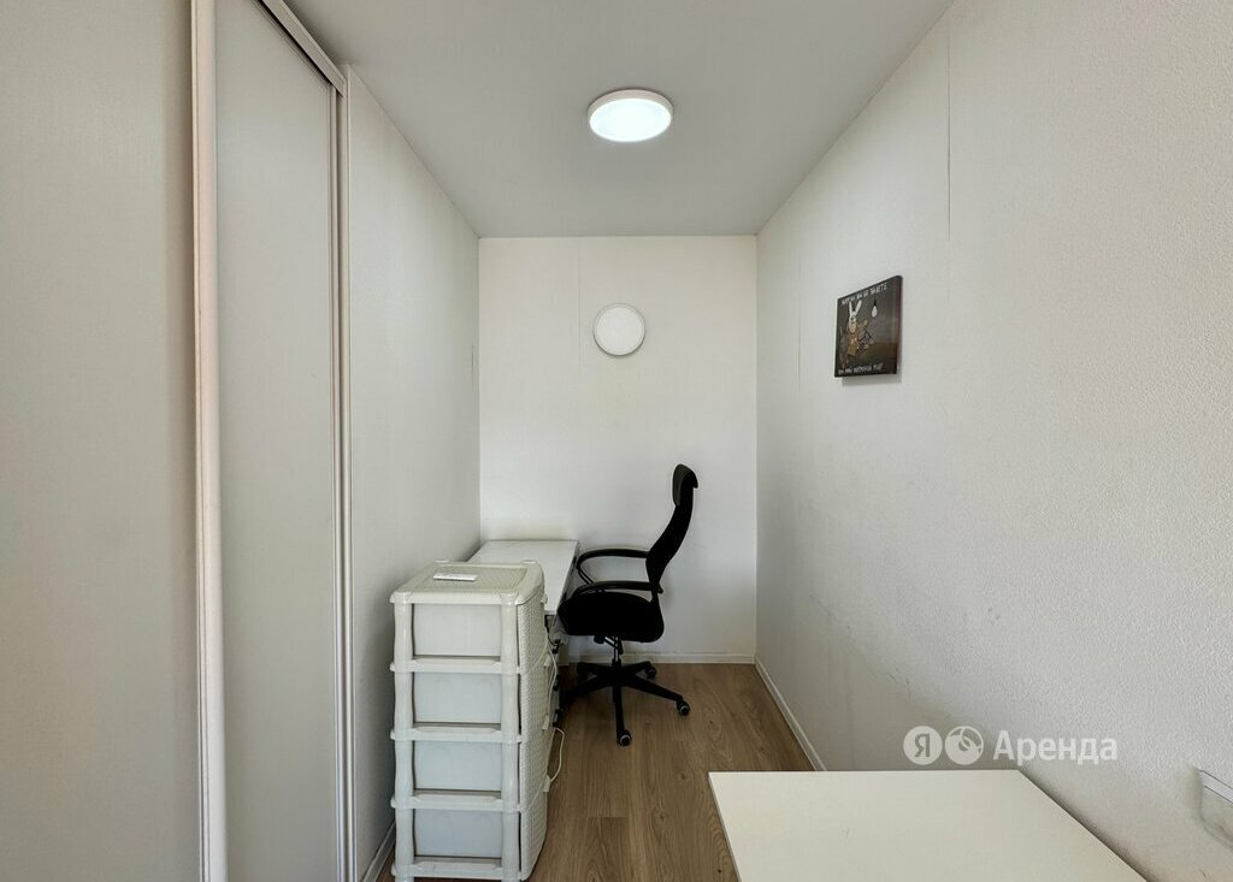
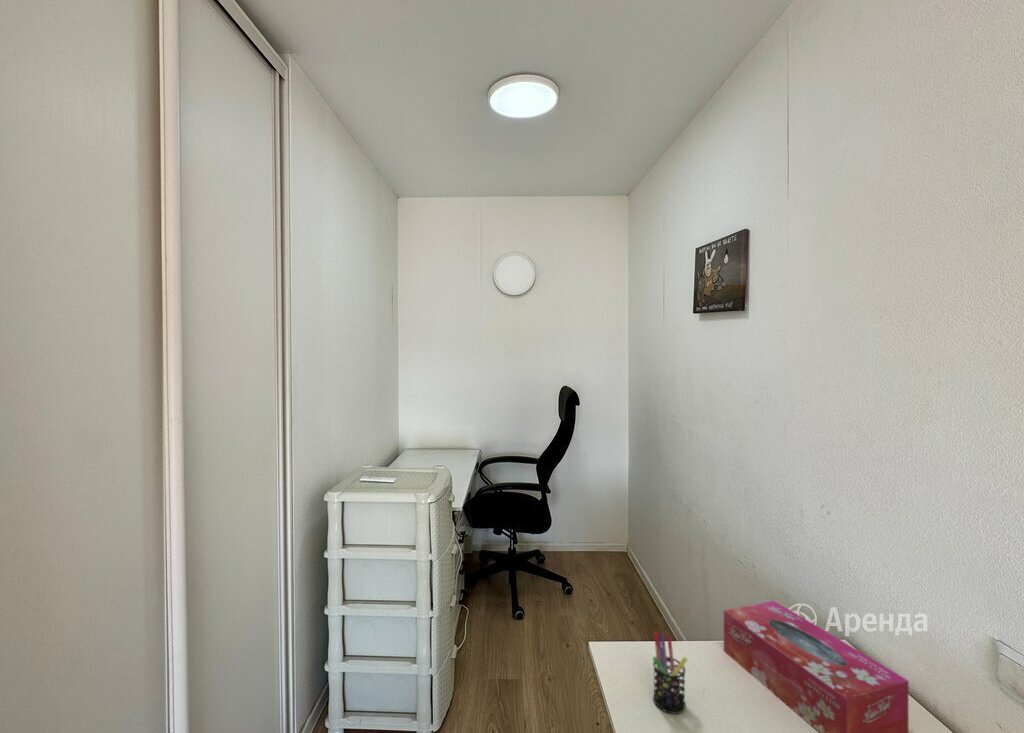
+ pen holder [652,631,688,715]
+ tissue box [723,600,909,733]
